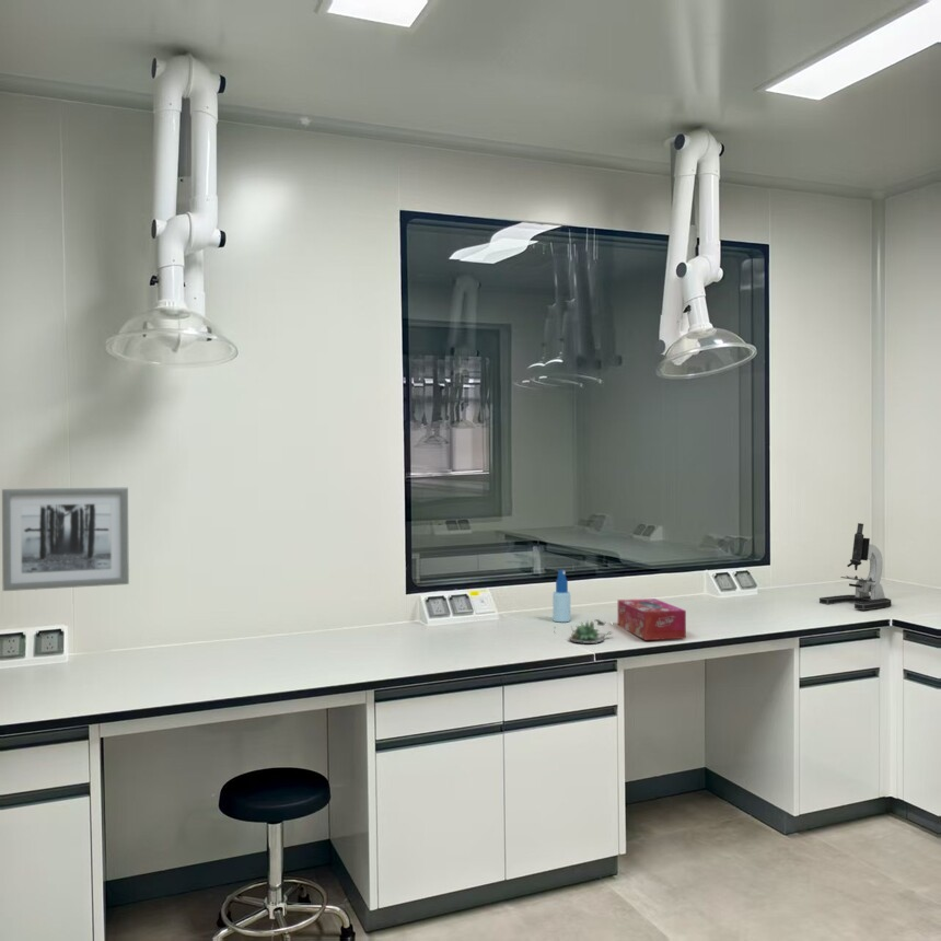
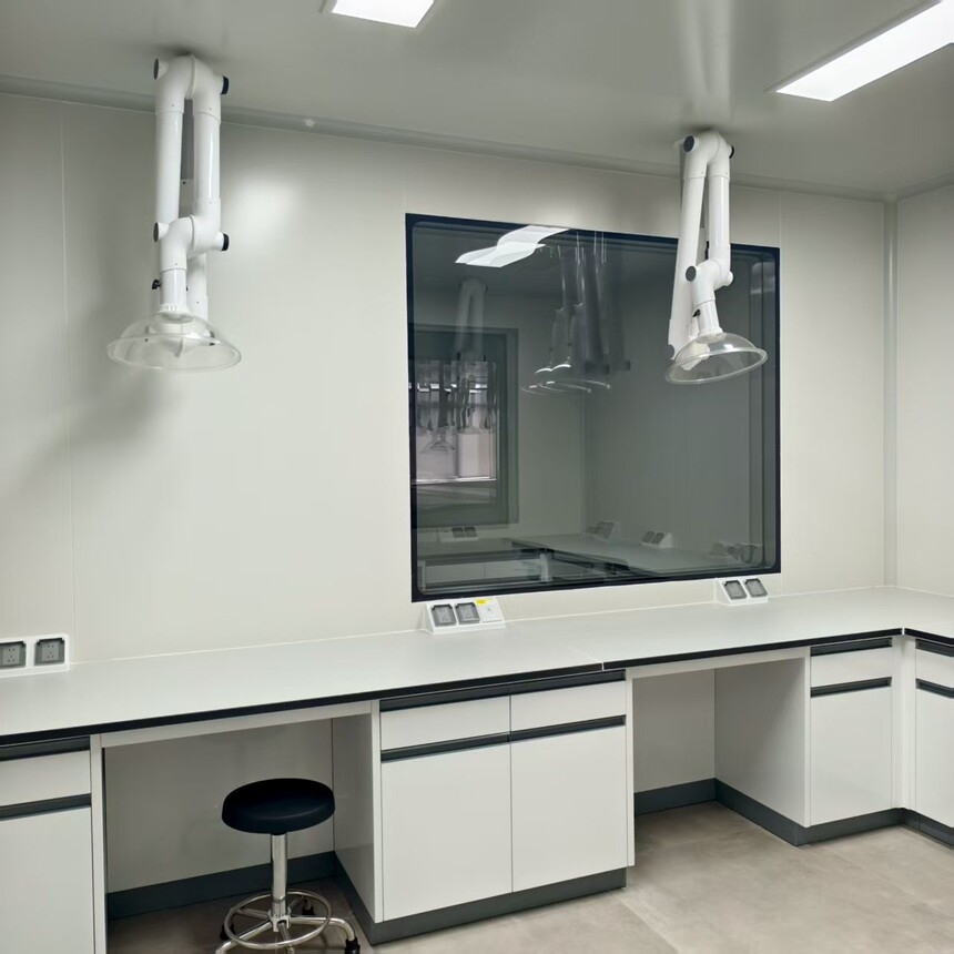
- succulent plant [553,618,614,644]
- wall art [1,487,130,592]
- spray bottle [551,569,571,623]
- microscope [818,522,892,611]
- tissue box [617,597,687,641]
